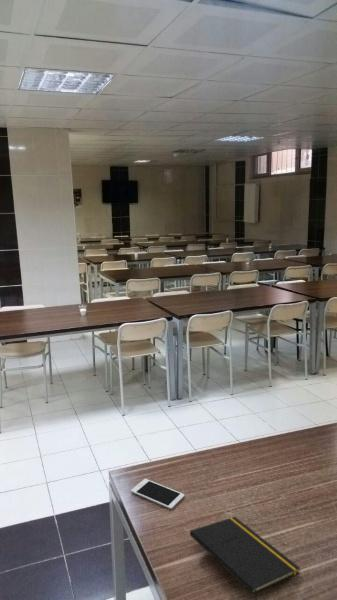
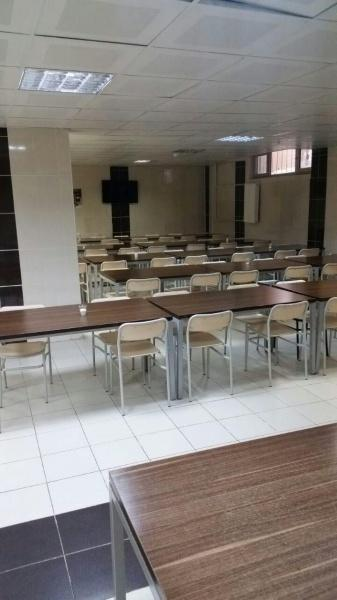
- notepad [189,516,301,600]
- cell phone [130,478,185,510]
